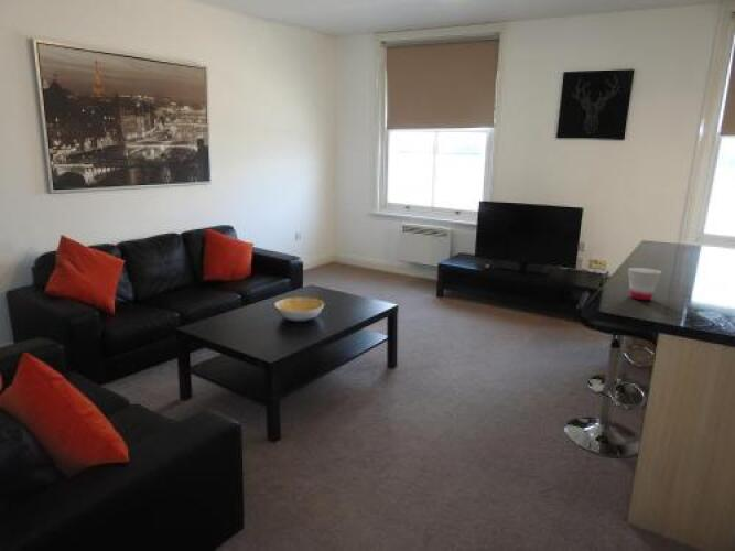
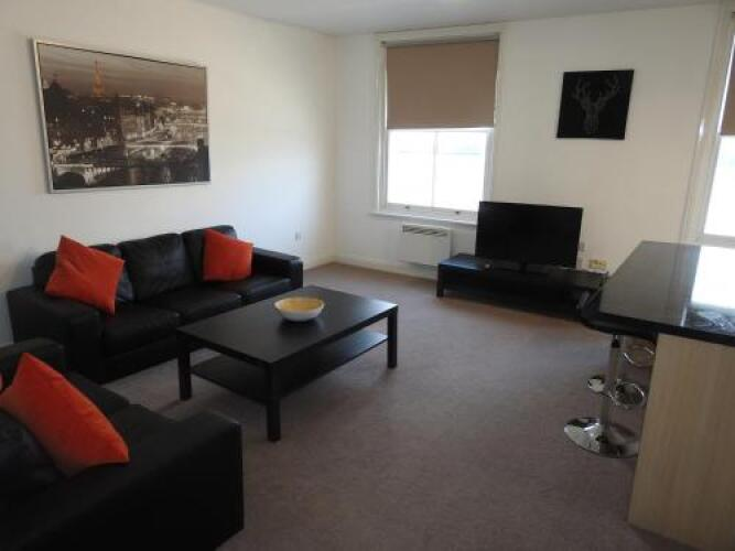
- cup [627,267,662,301]
